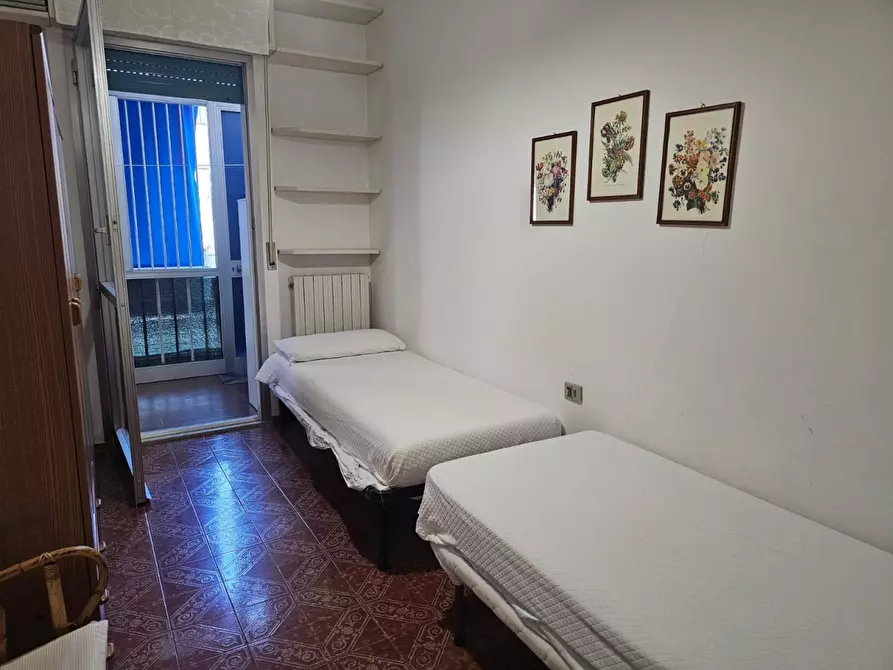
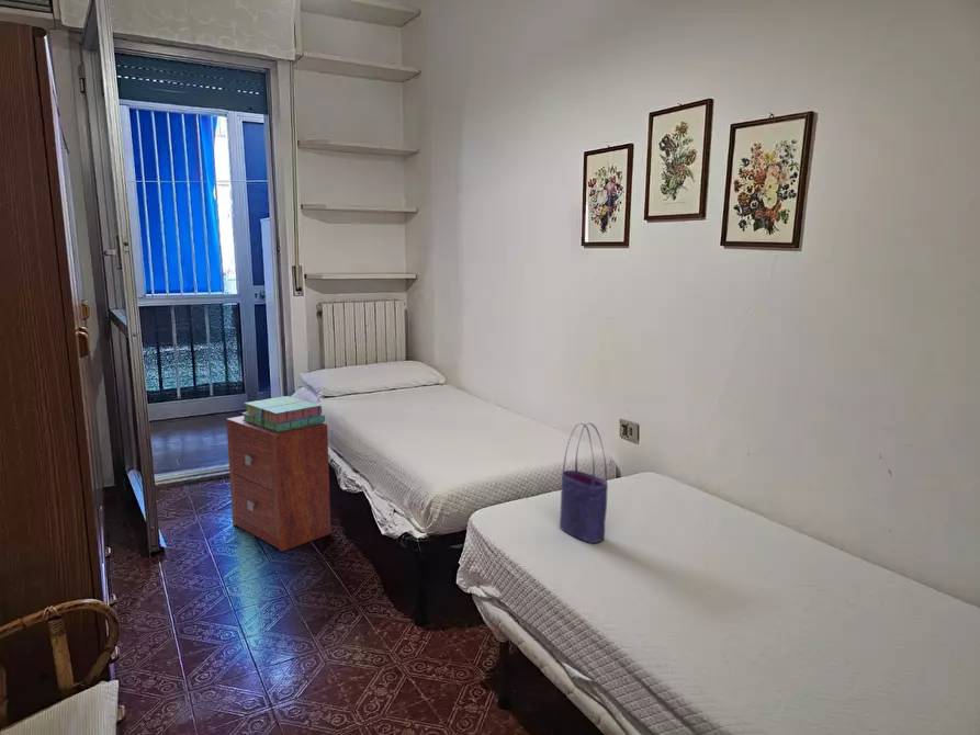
+ tote bag [559,422,609,544]
+ stack of books [241,395,326,432]
+ nightstand [225,415,331,553]
